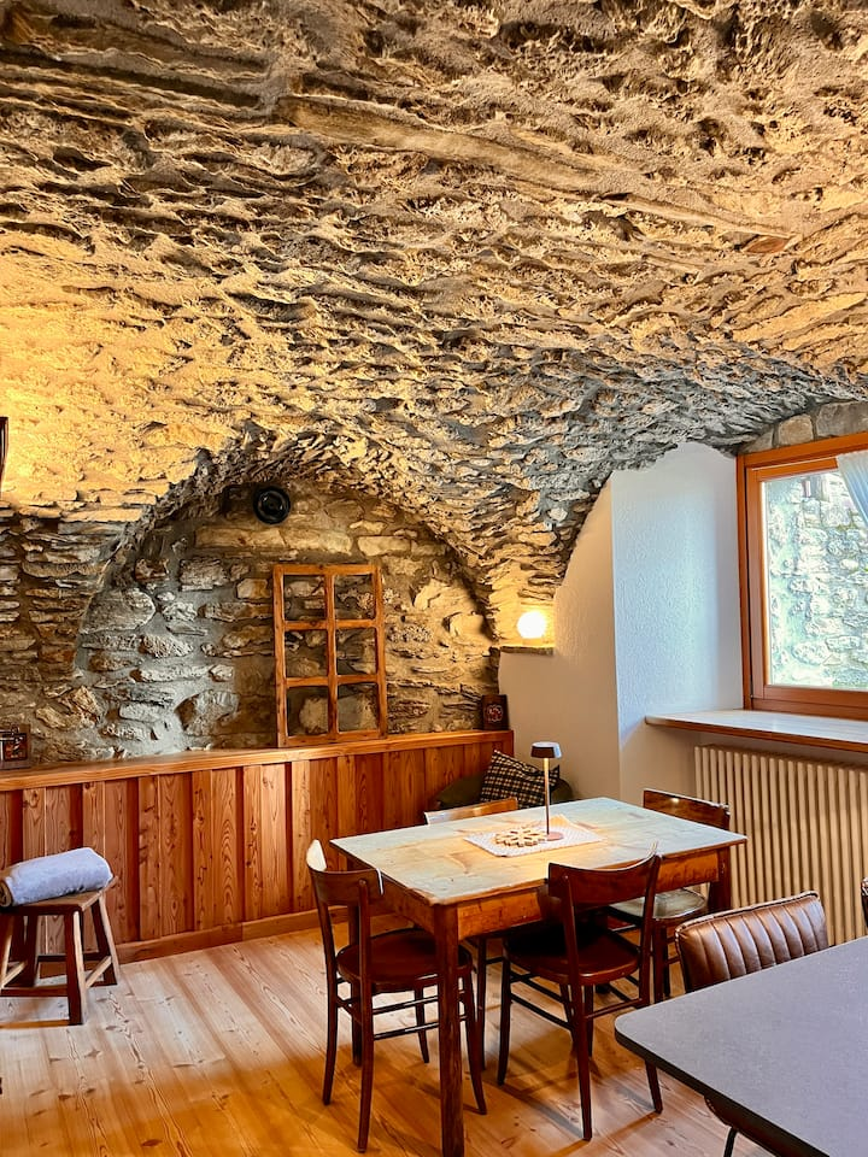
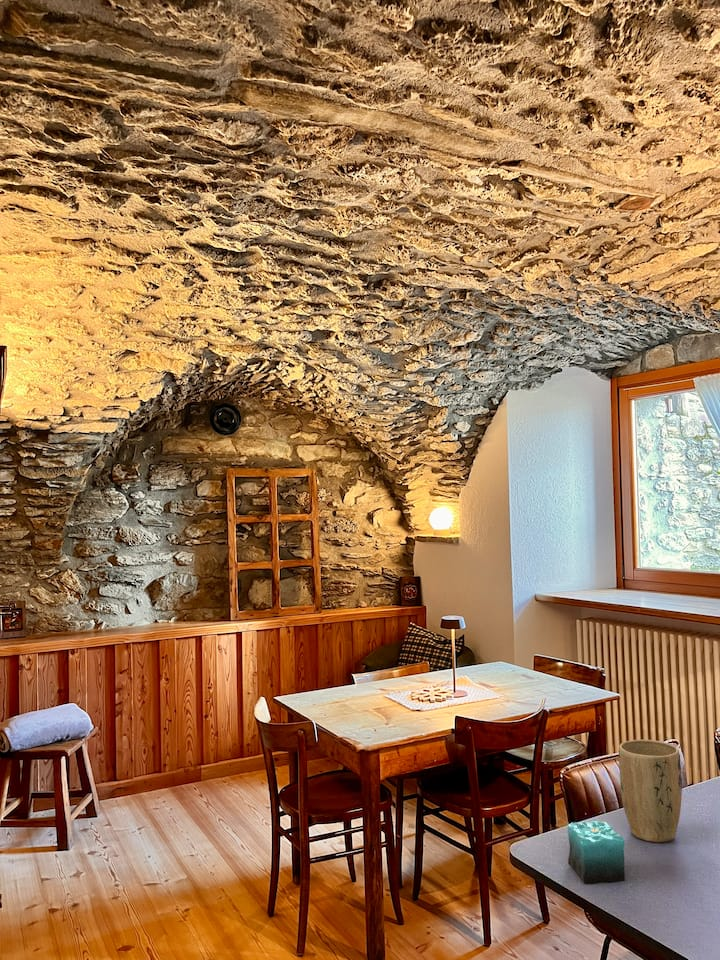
+ plant pot [618,739,683,843]
+ candle [567,811,626,885]
